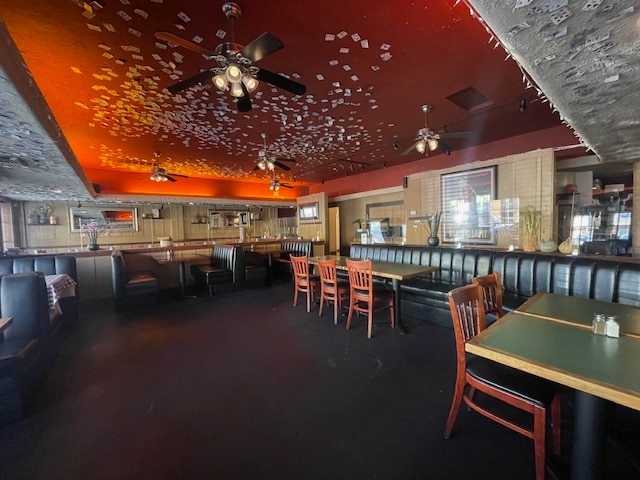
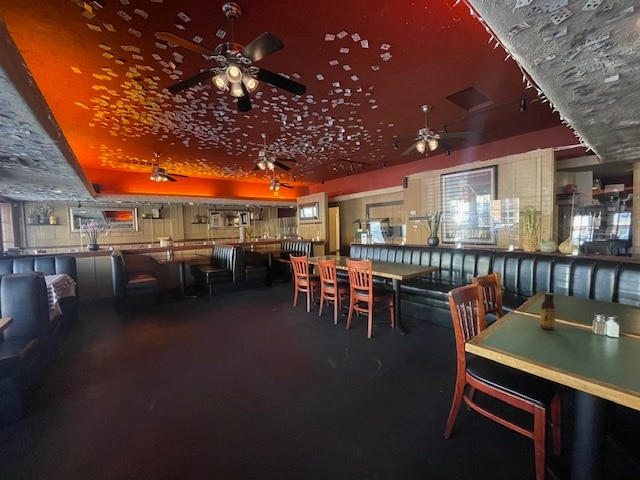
+ sauce bottle [539,292,557,330]
